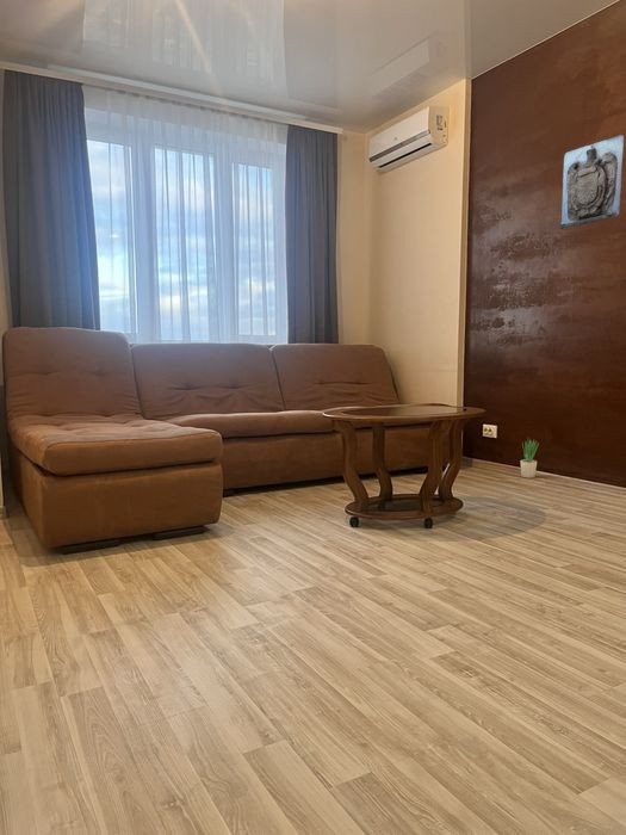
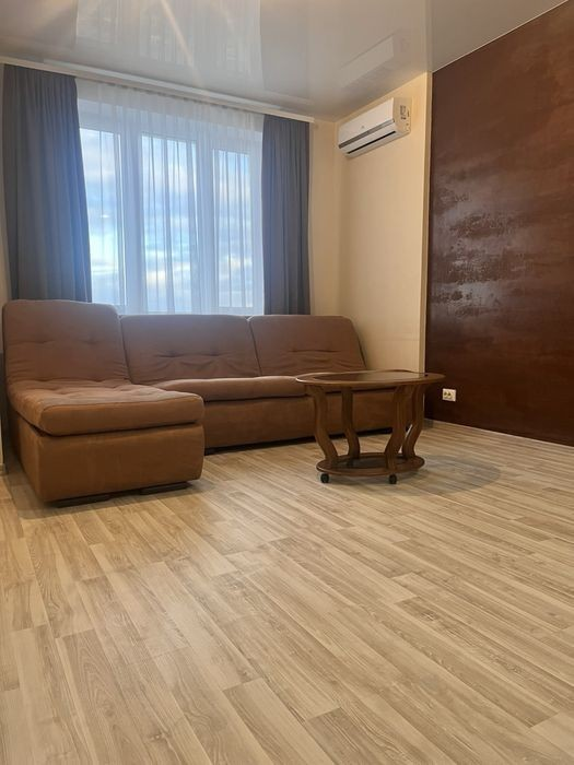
- wall sculpture [558,134,625,230]
- potted plant [520,438,540,478]
